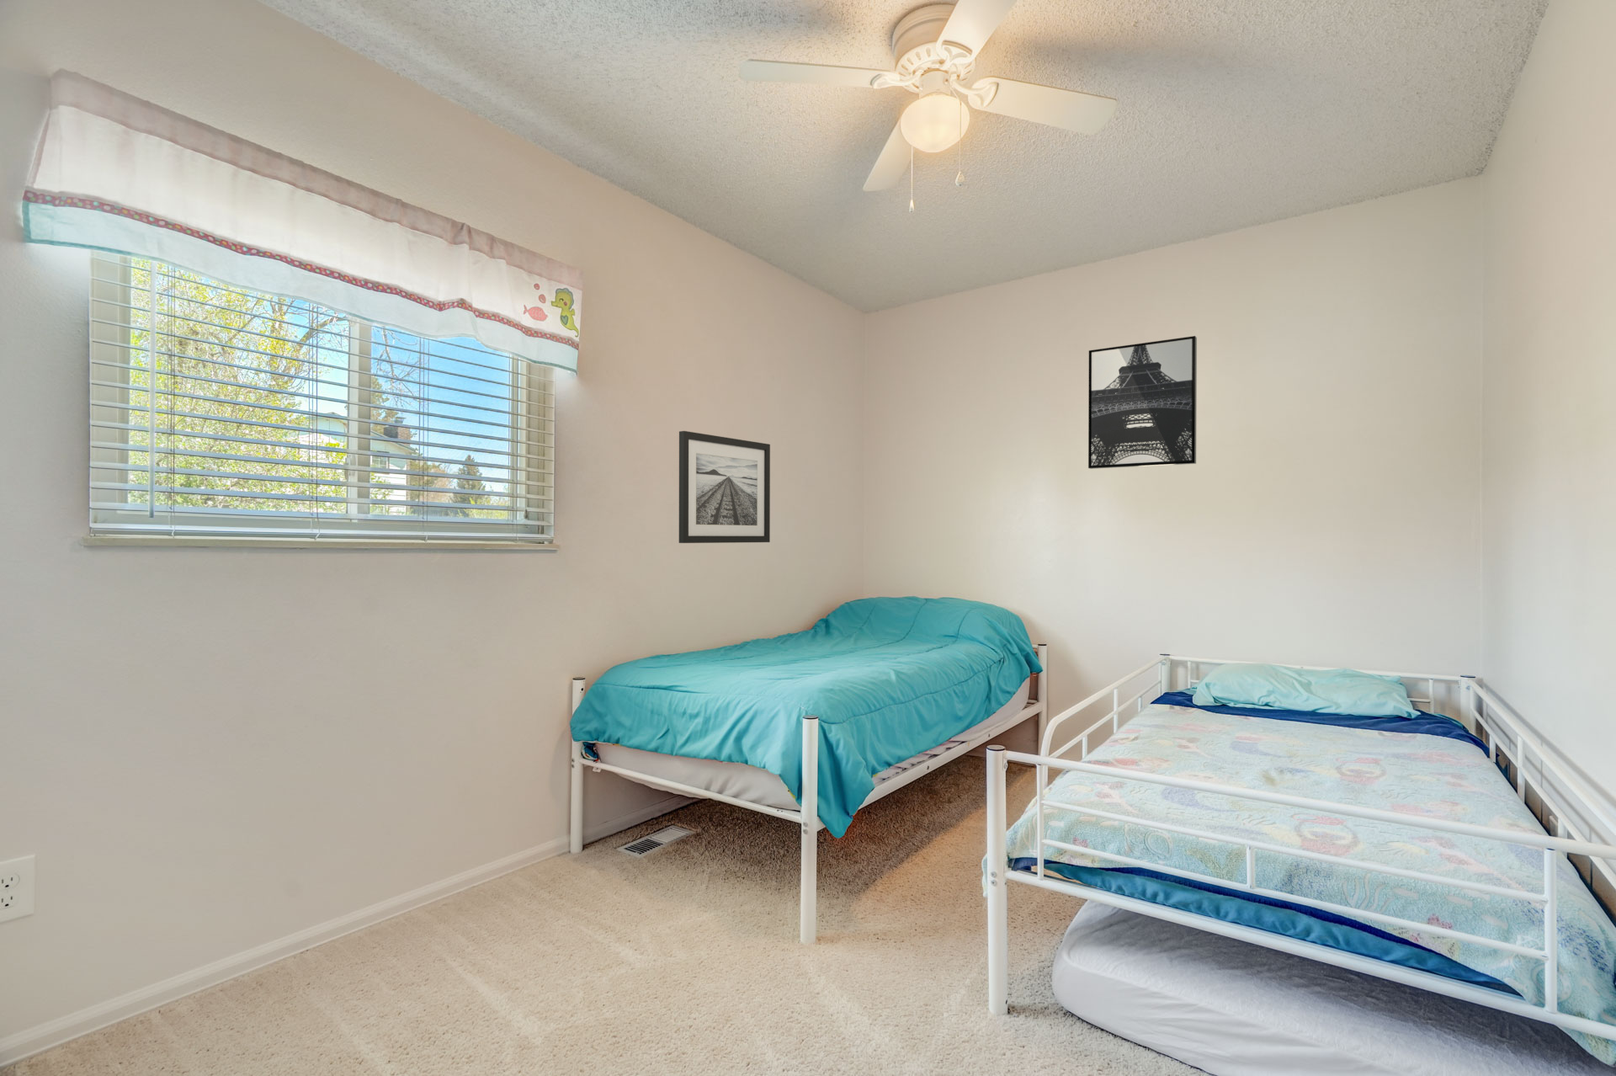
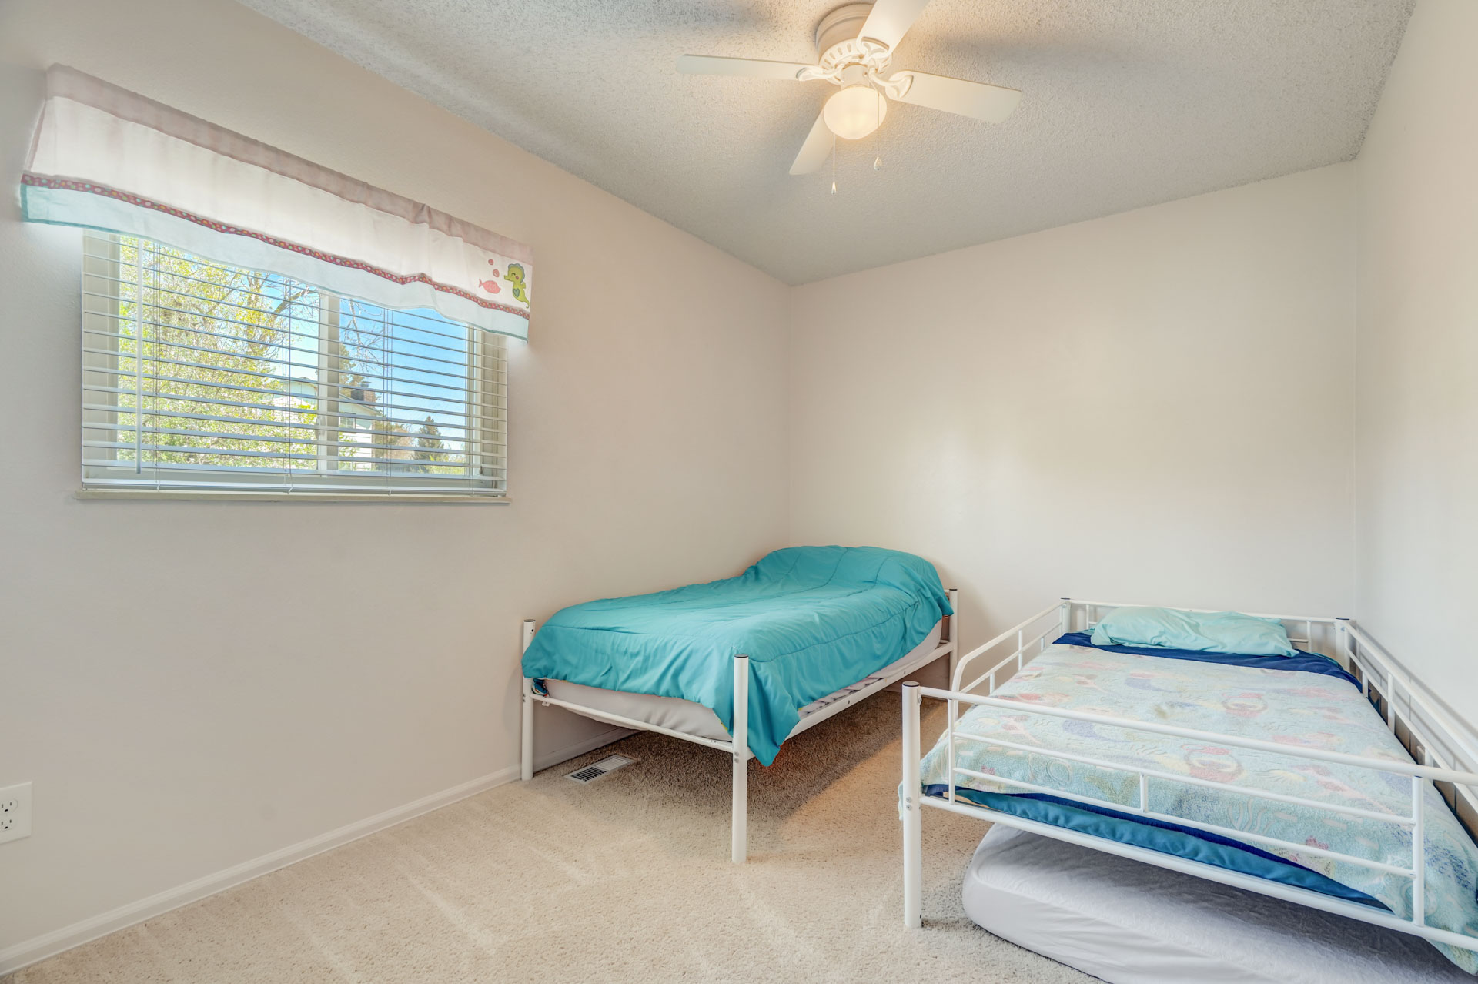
- wall art [1088,335,1198,470]
- wall art [678,430,771,544]
